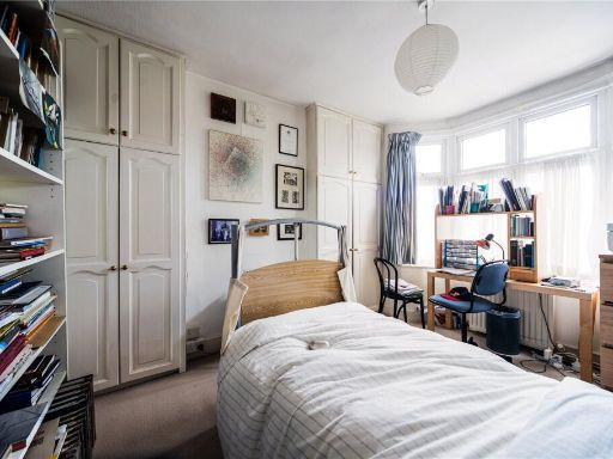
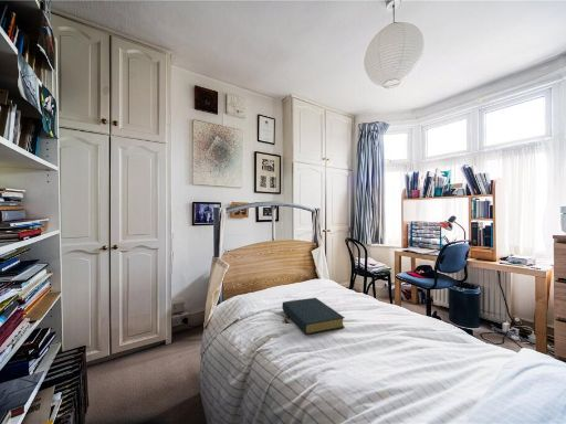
+ hardback book [281,297,346,336]
